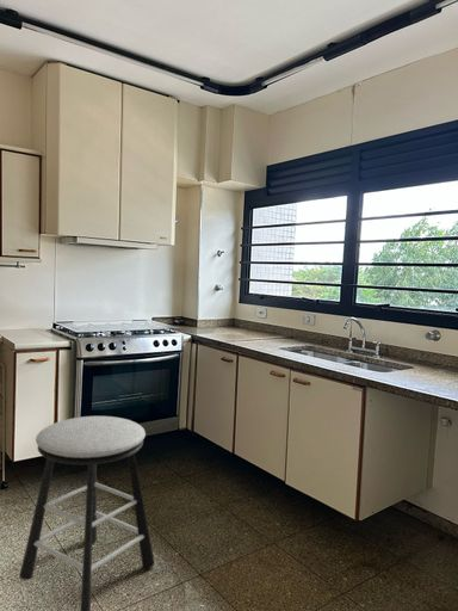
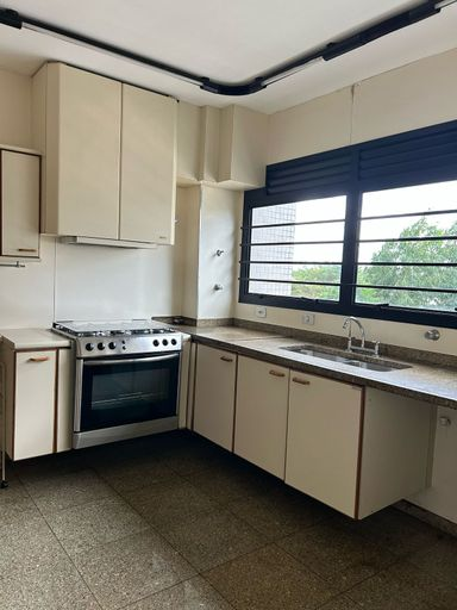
- stool [18,415,155,611]
